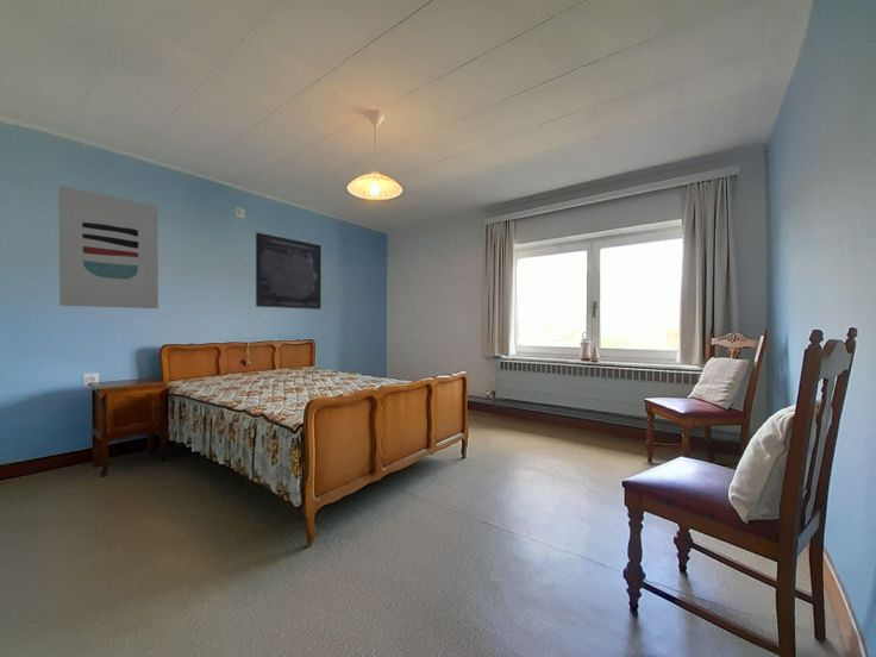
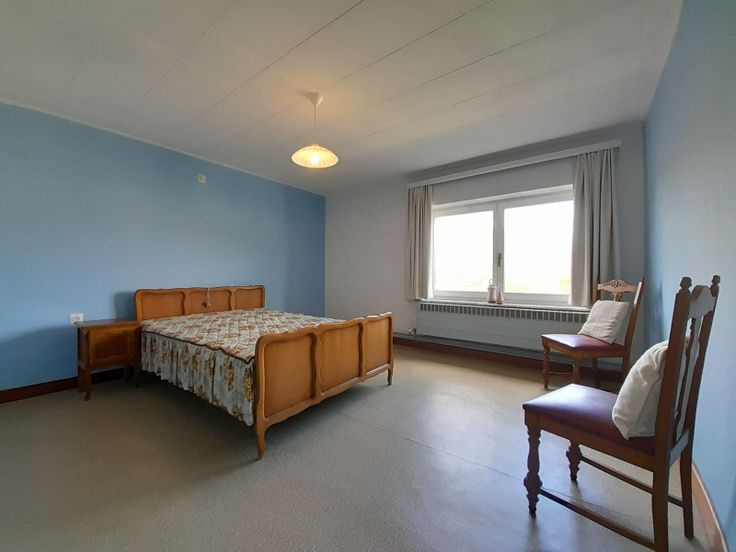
- wall art [255,231,323,311]
- wall art [57,184,159,309]
